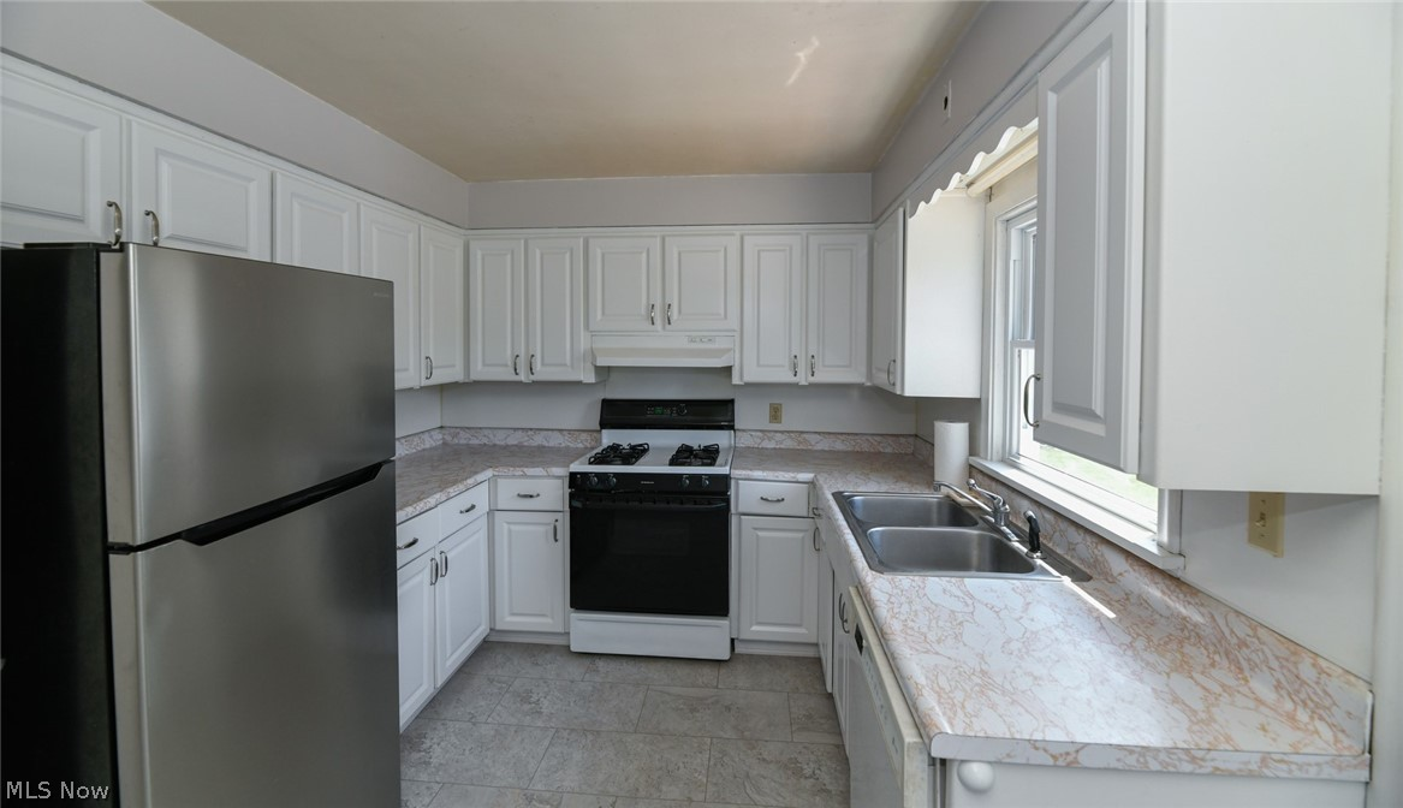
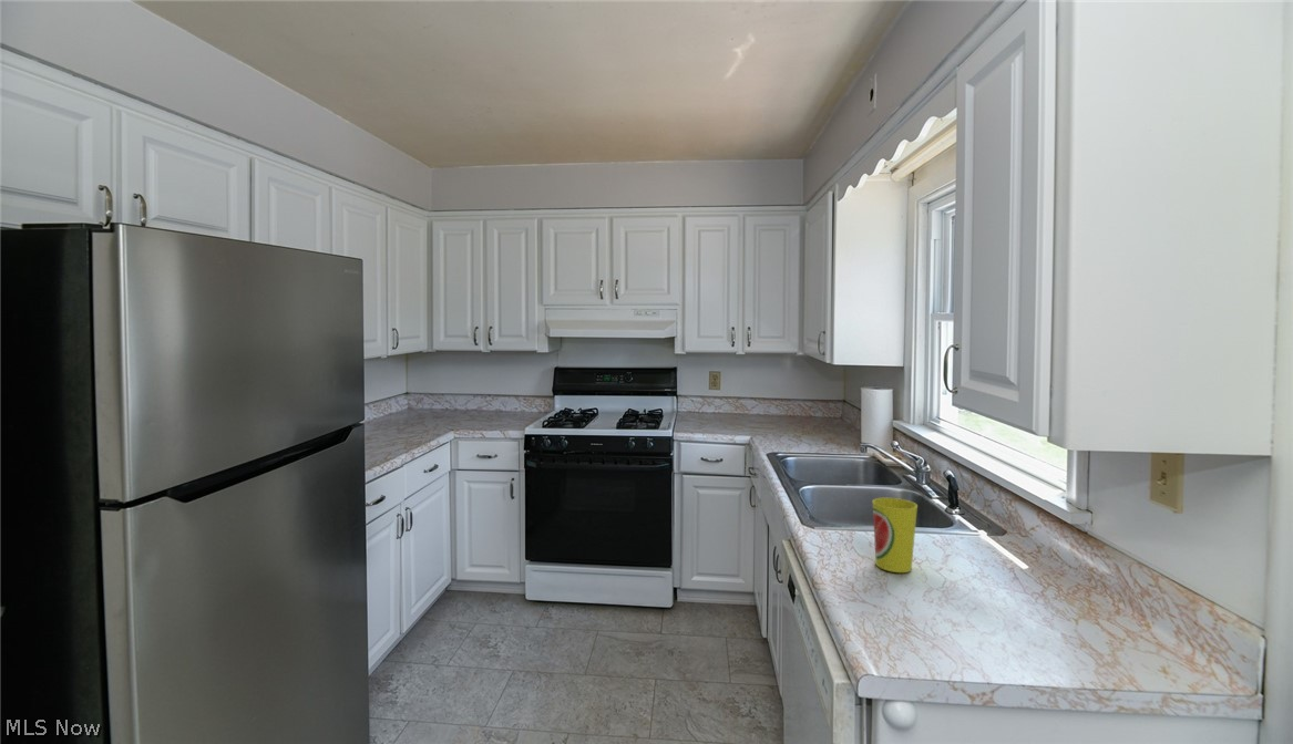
+ cup [871,497,919,574]
